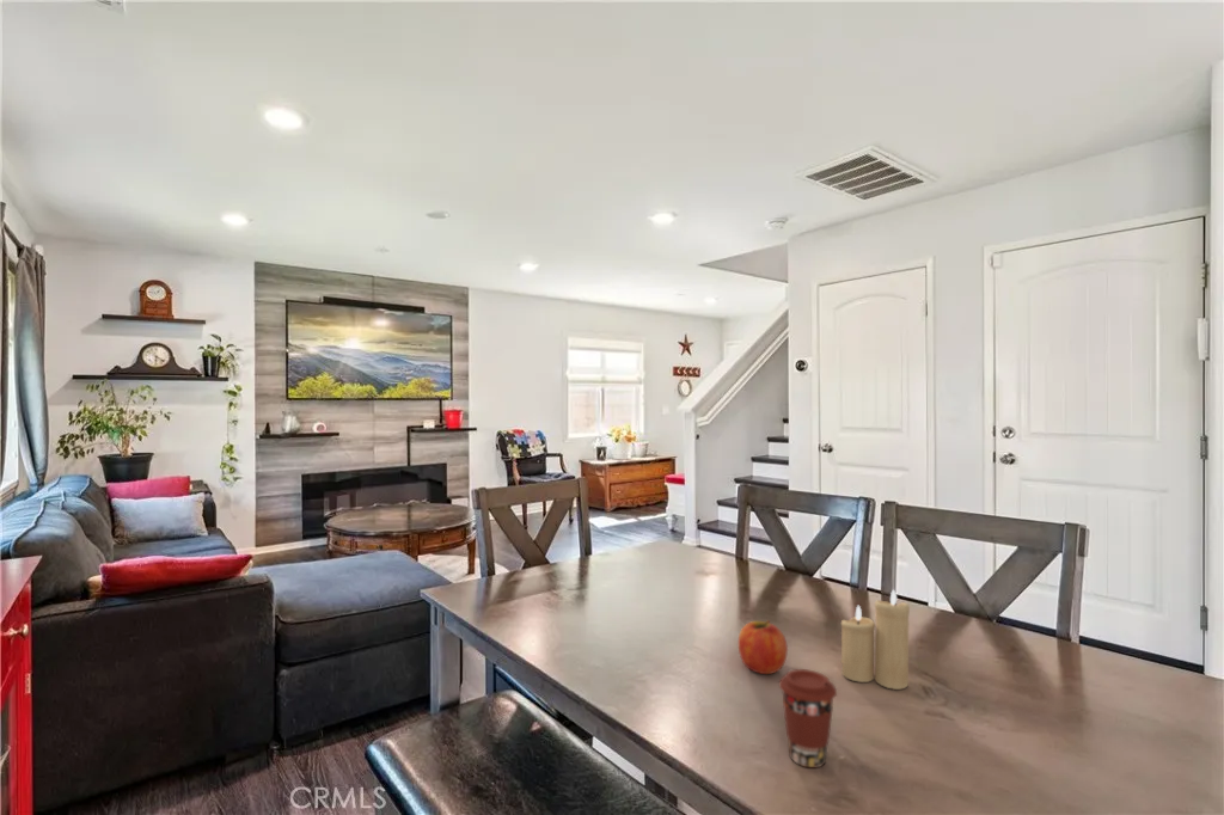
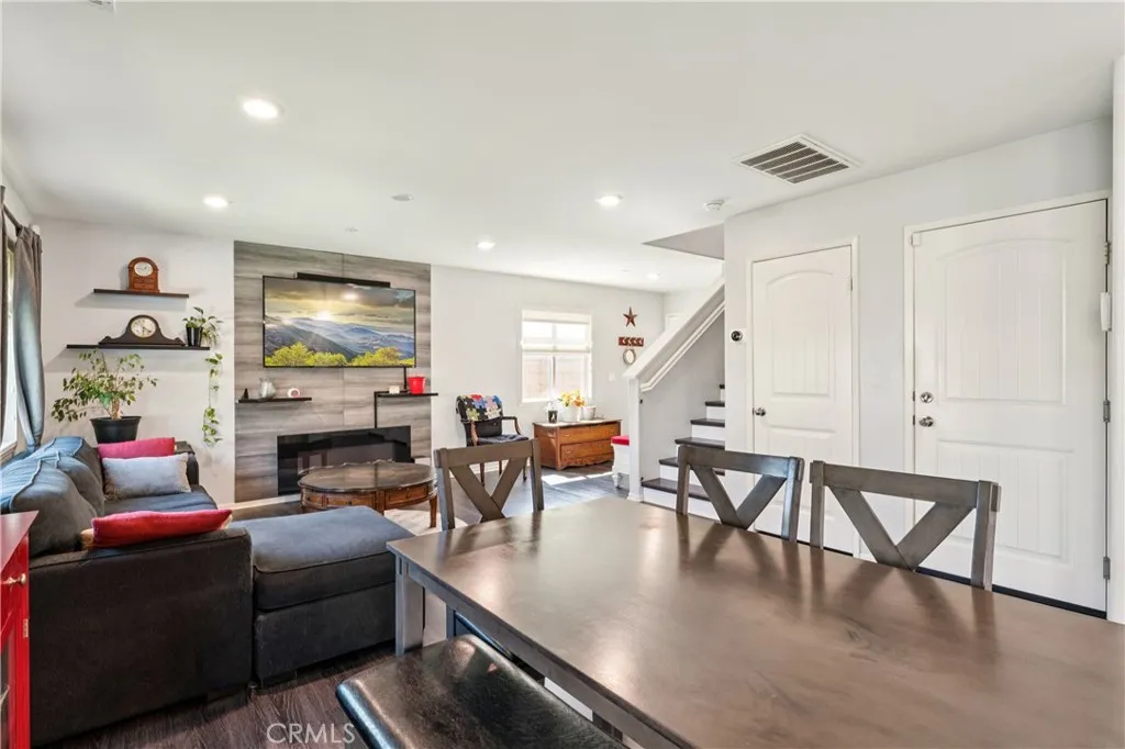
- fruit [738,619,789,675]
- coffee cup [778,668,838,768]
- candle [840,588,911,691]
